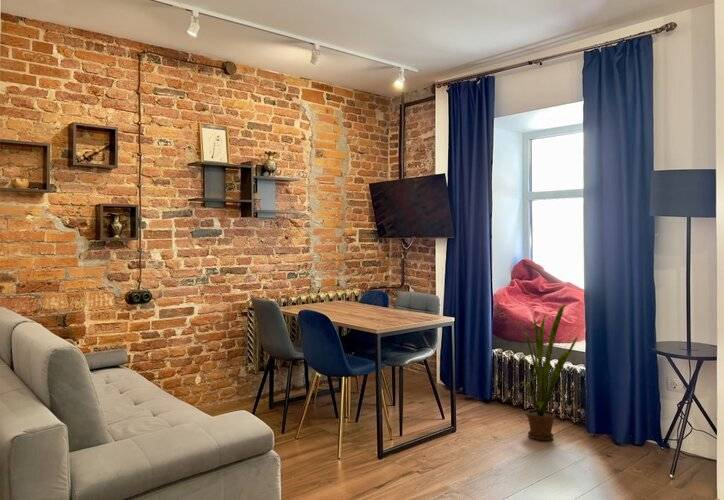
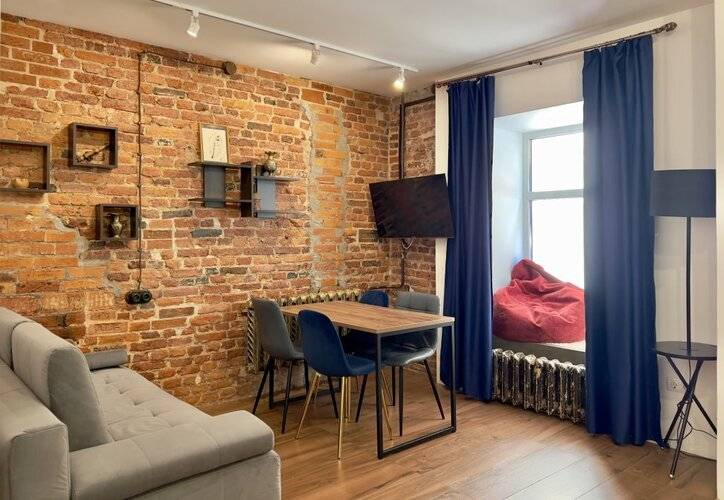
- house plant [512,303,582,442]
